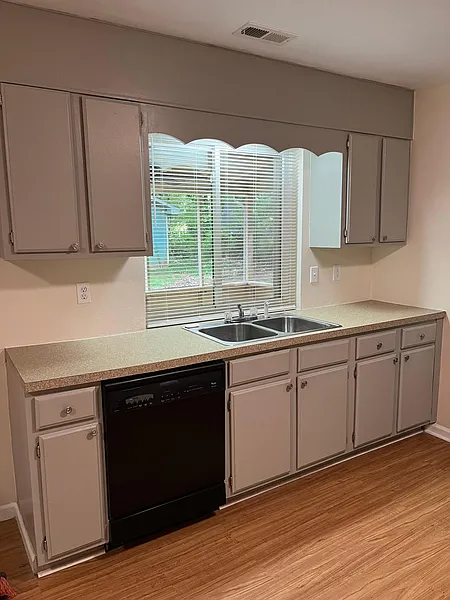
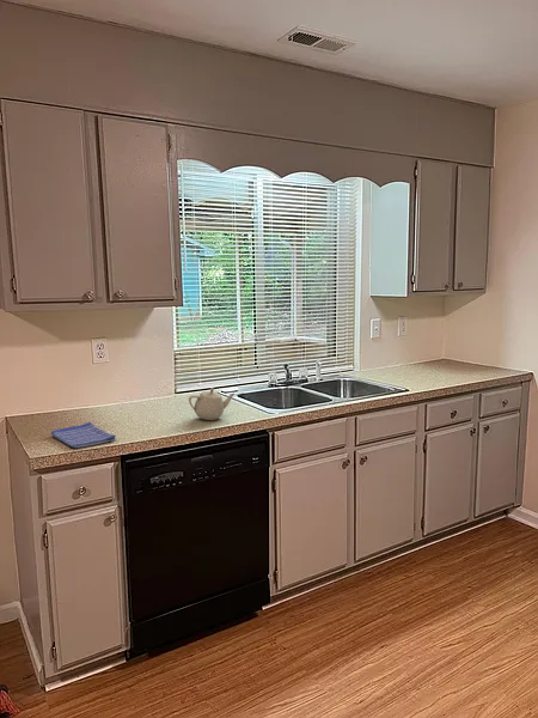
+ teapot [188,387,237,421]
+ dish towel [50,421,117,449]
